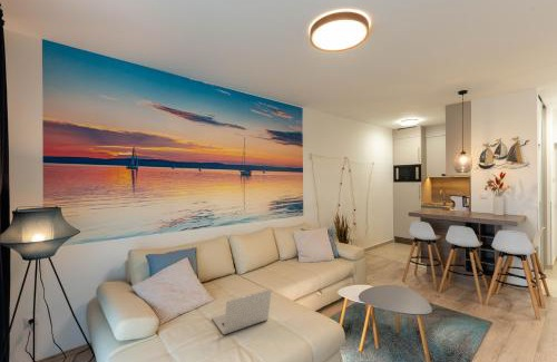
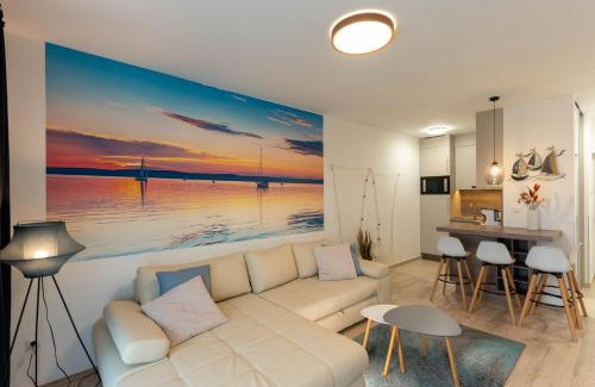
- laptop [211,288,273,335]
